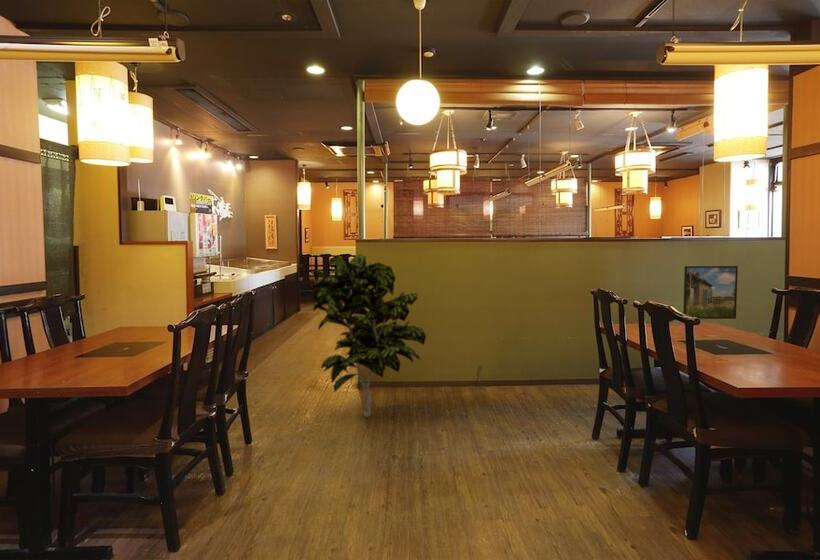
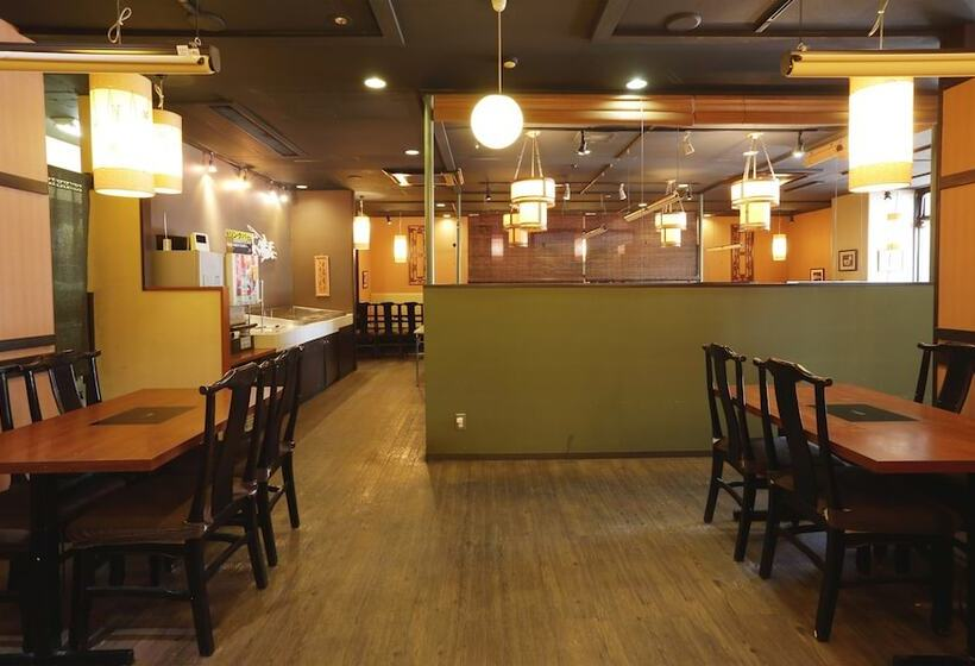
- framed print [682,265,739,320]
- indoor plant [311,253,427,418]
